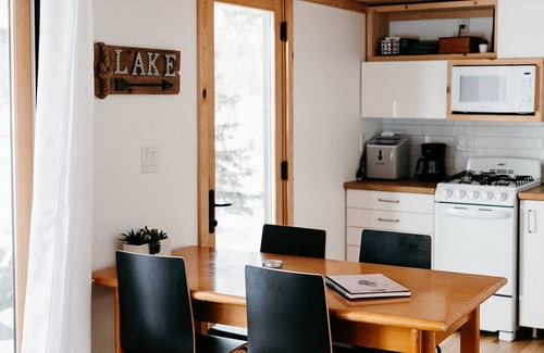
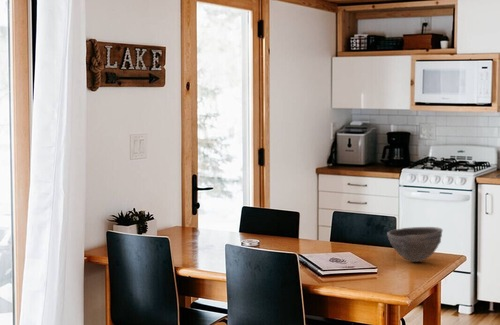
+ bowl [386,226,443,263]
